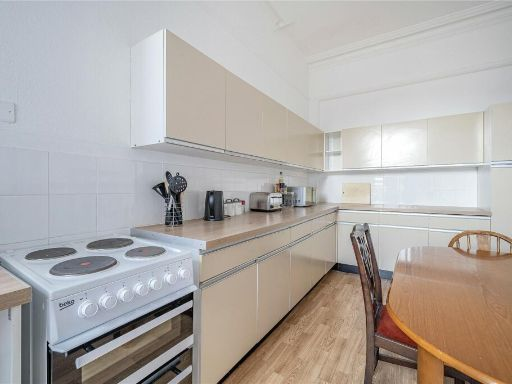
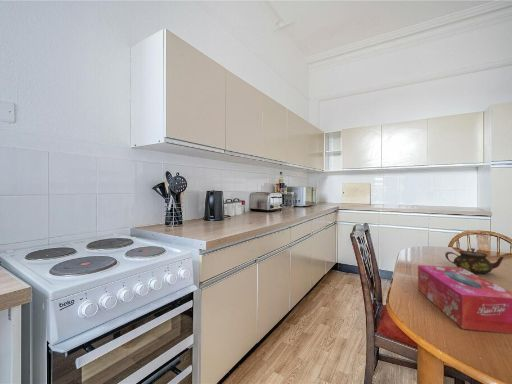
+ tissue box [417,264,512,335]
+ teapot [444,247,505,275]
